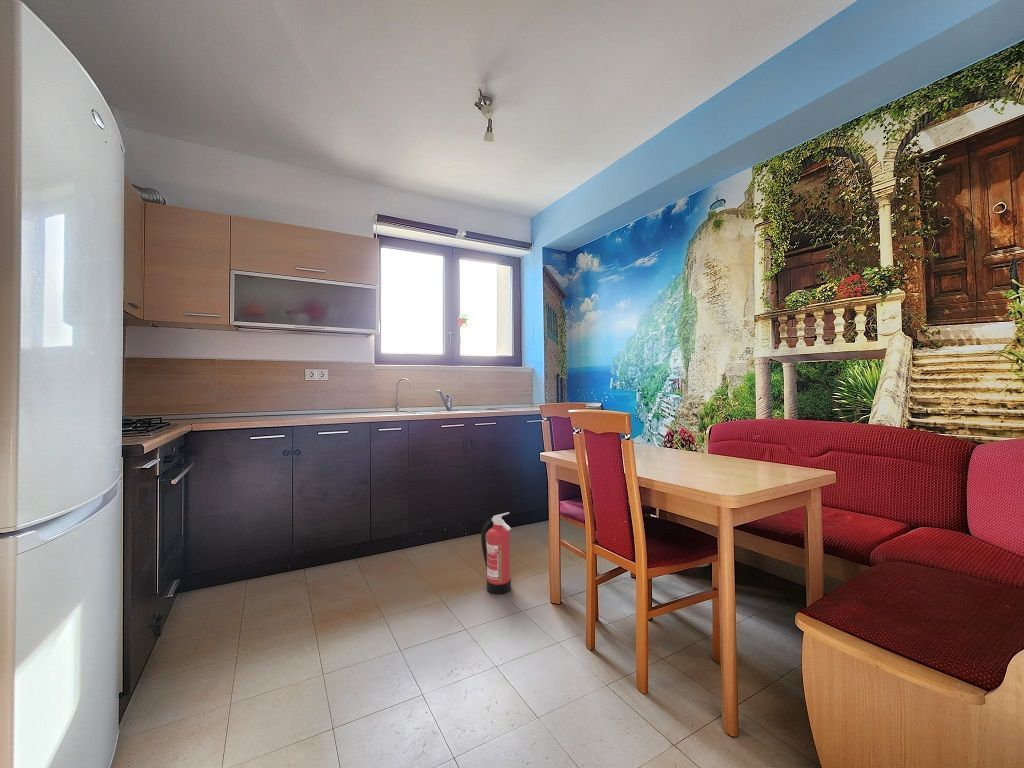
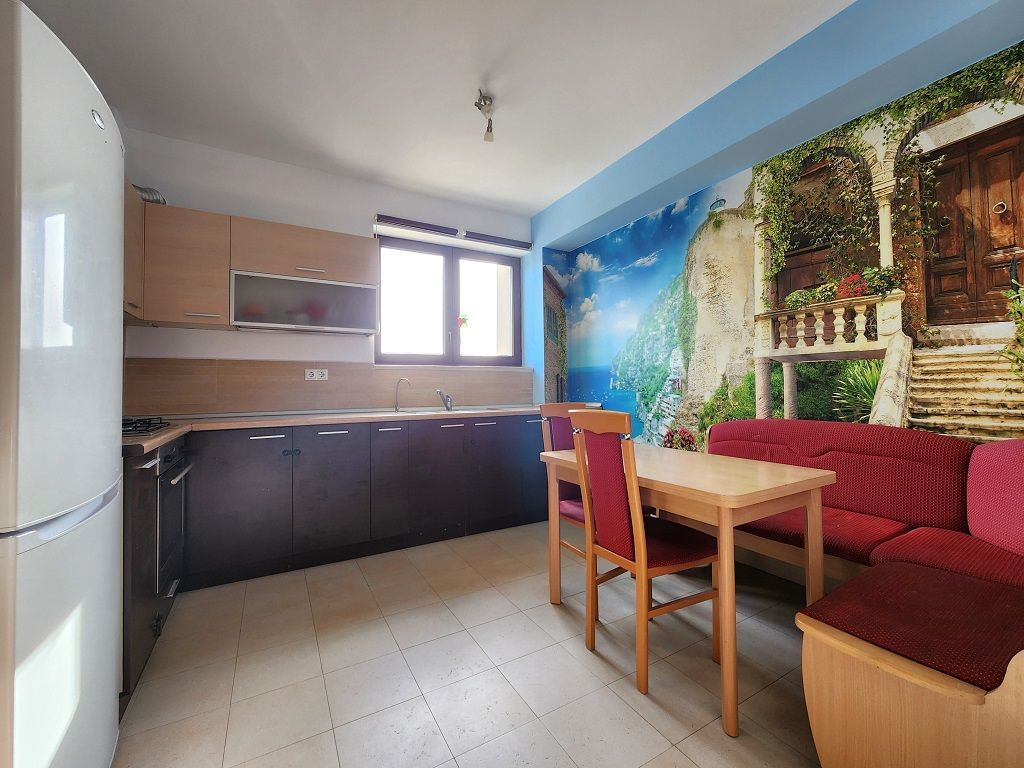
- fire extinguisher [480,511,512,595]
